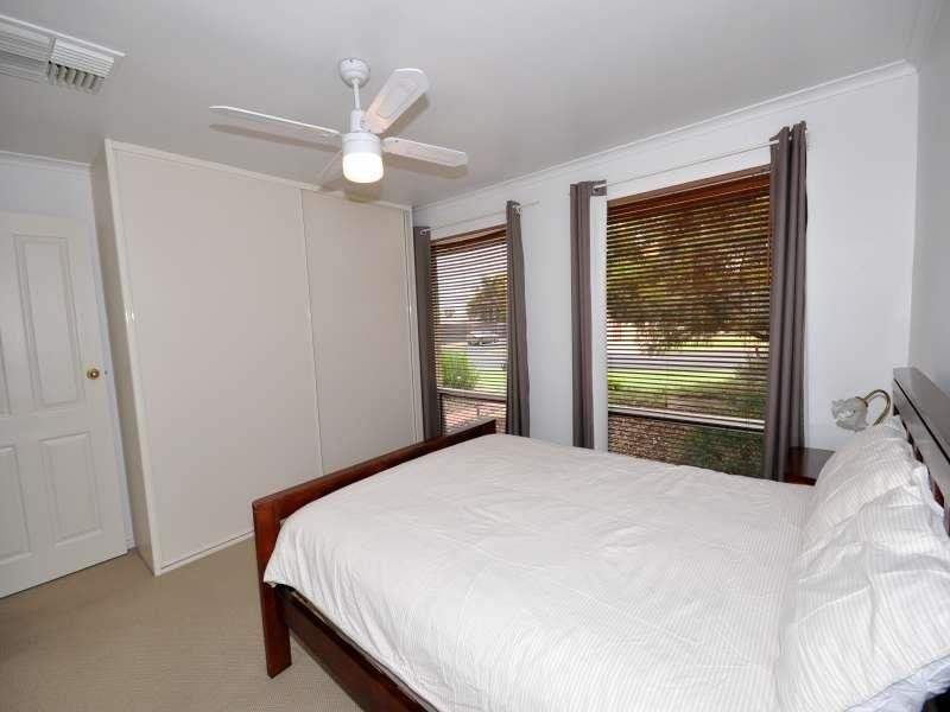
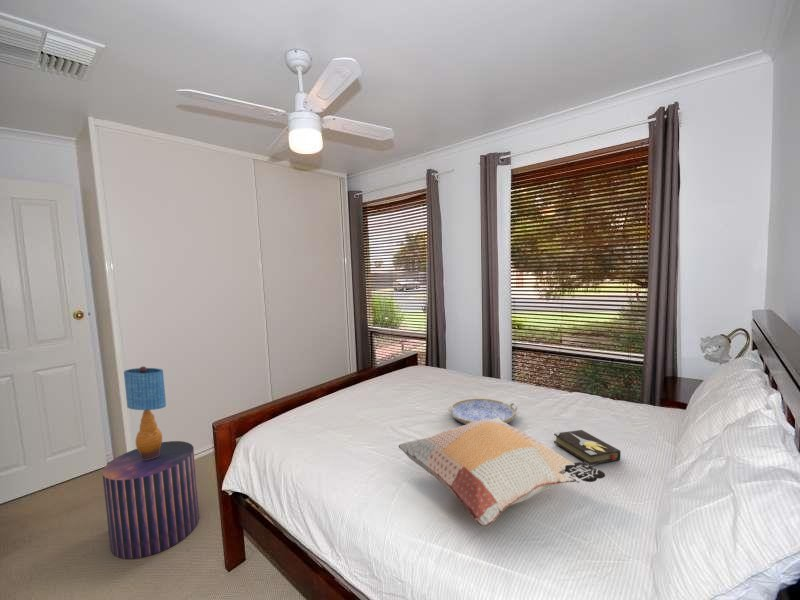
+ serving tray [447,398,518,425]
+ hardback book [553,429,622,467]
+ stool [101,440,200,560]
+ table lamp [123,366,167,460]
+ decorative pillow [398,417,606,528]
